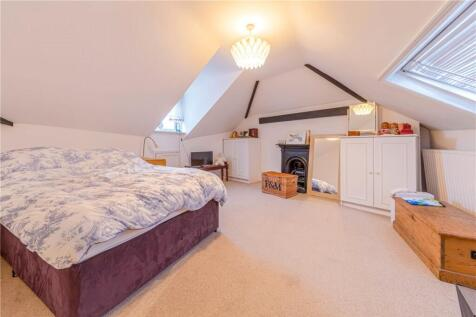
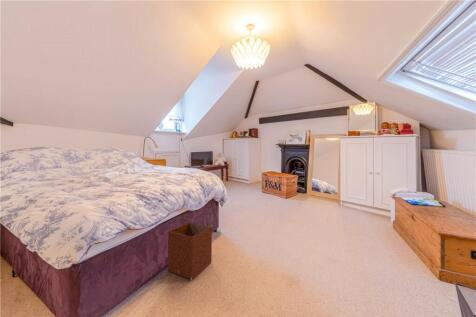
+ waste basket [167,221,213,282]
